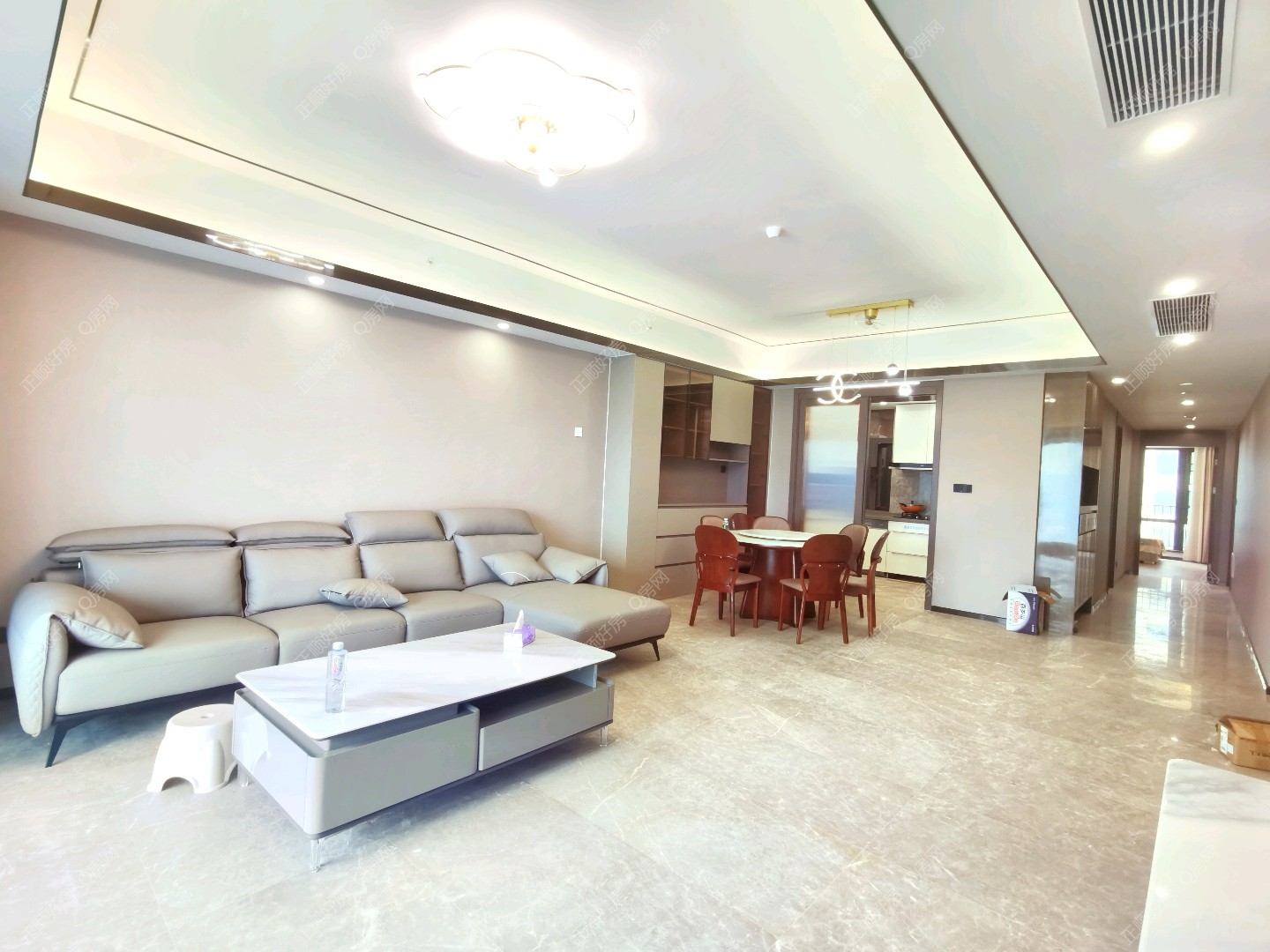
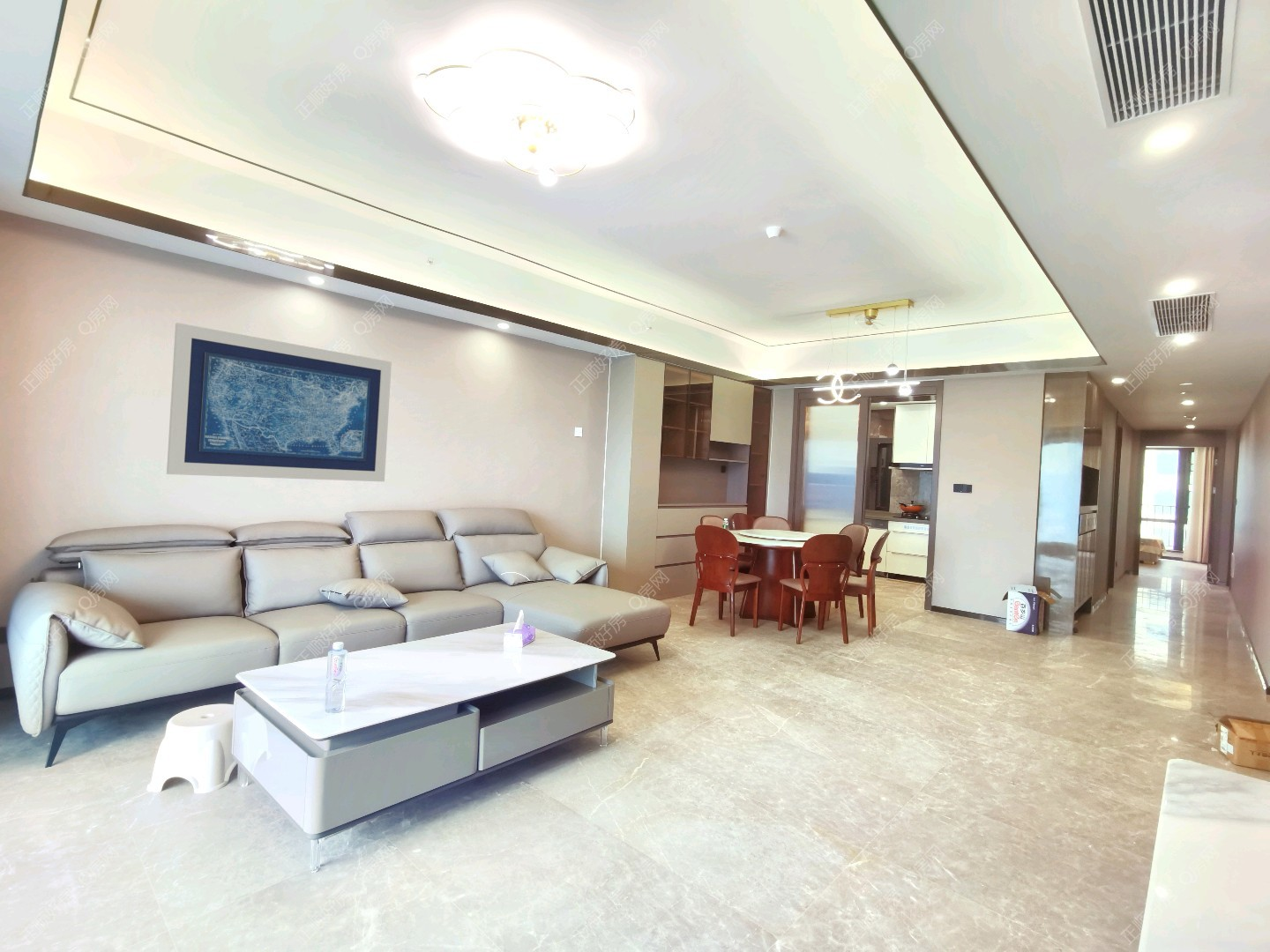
+ wall art [166,322,392,482]
